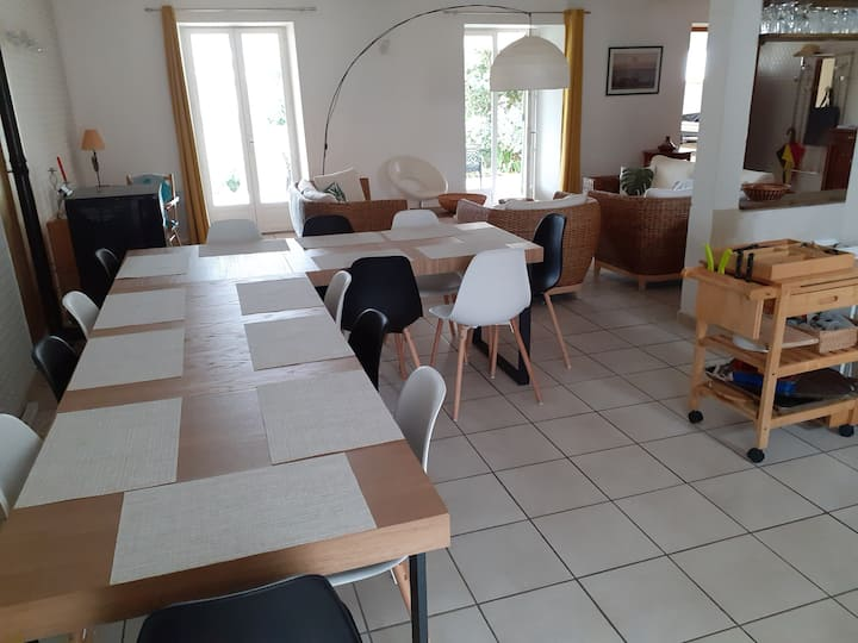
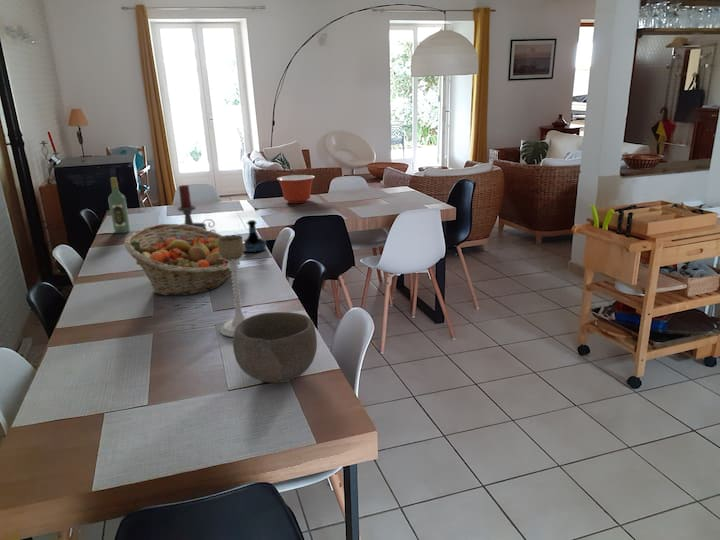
+ bowl [232,311,318,384]
+ candle holder [177,184,216,230]
+ mixing bowl [276,174,316,204]
+ fruit basket [123,223,232,297]
+ candle holder [218,234,248,338]
+ wine bottle [107,176,131,234]
+ tequila bottle [242,219,267,254]
